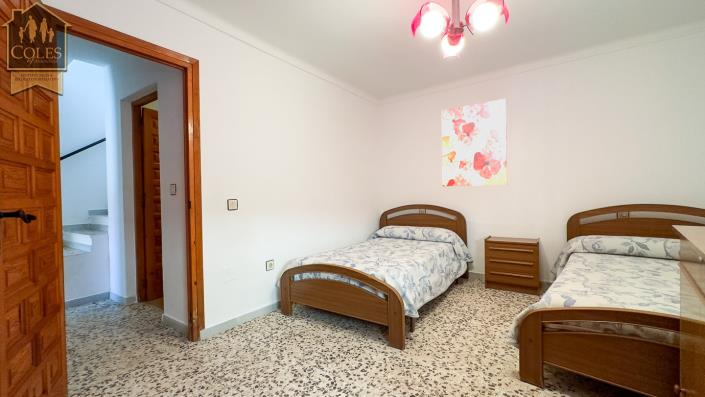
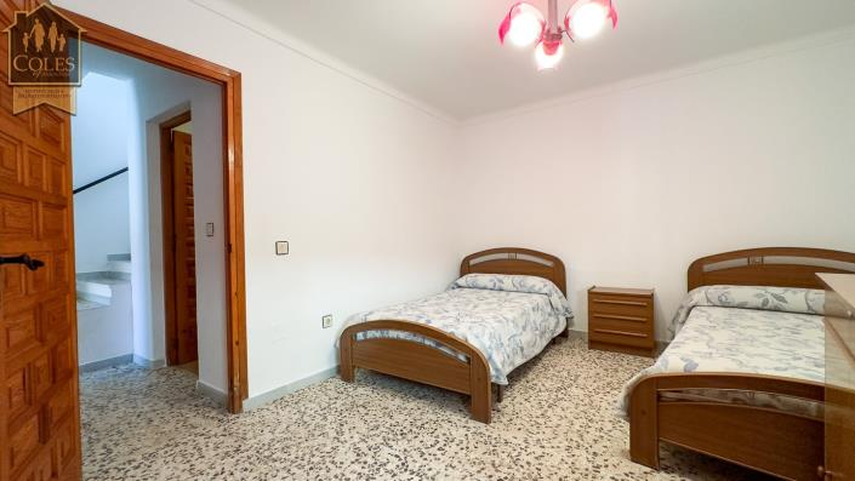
- wall art [441,98,508,187]
